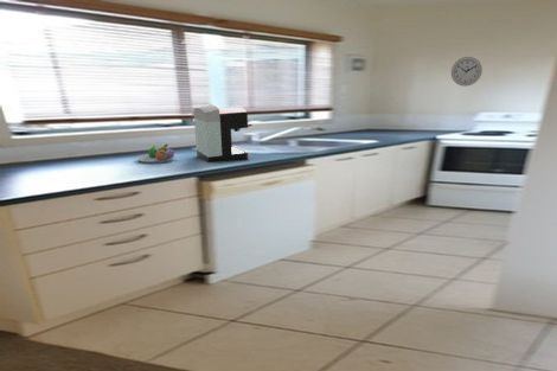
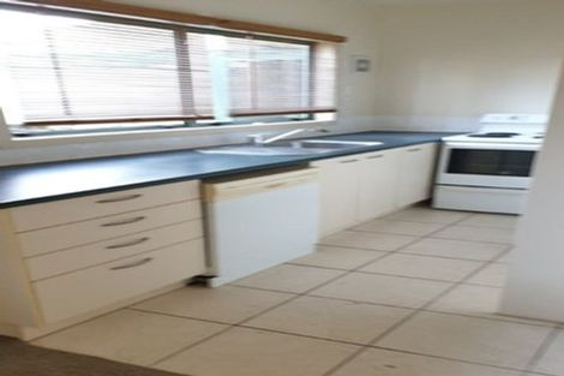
- wall clock [450,56,484,88]
- fruit bowl [136,143,175,165]
- coffee maker [192,103,252,164]
